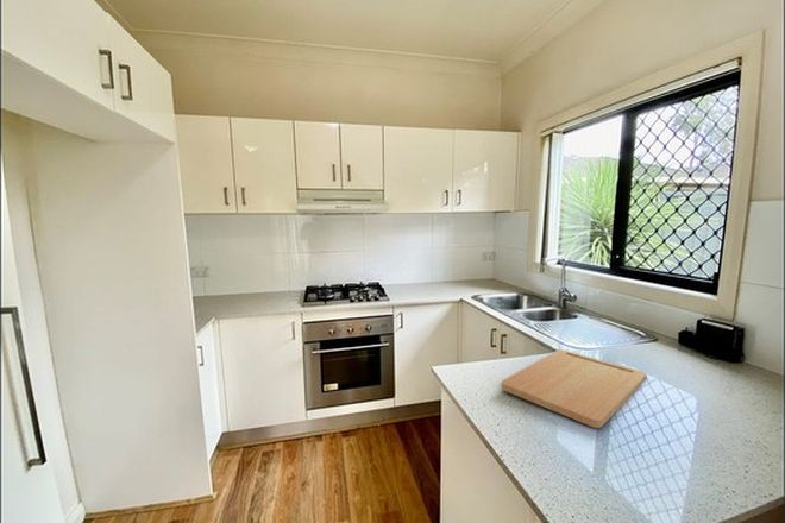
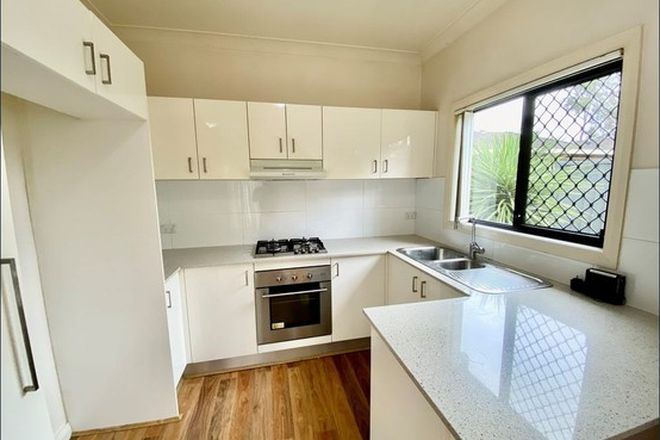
- cutting board [501,348,648,429]
